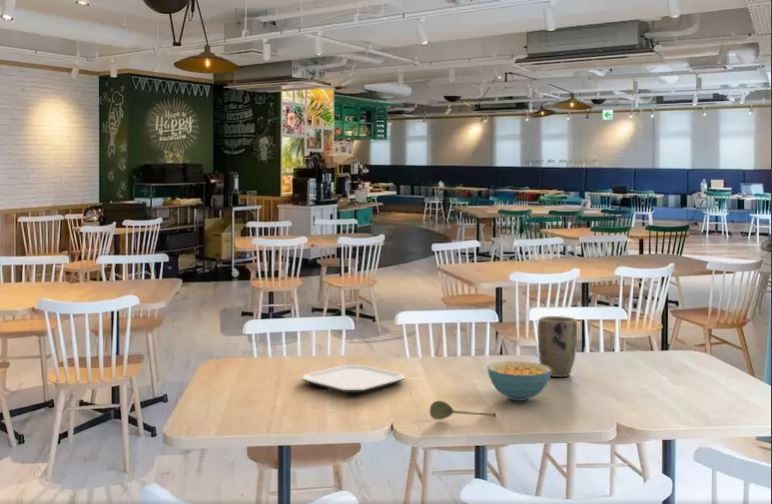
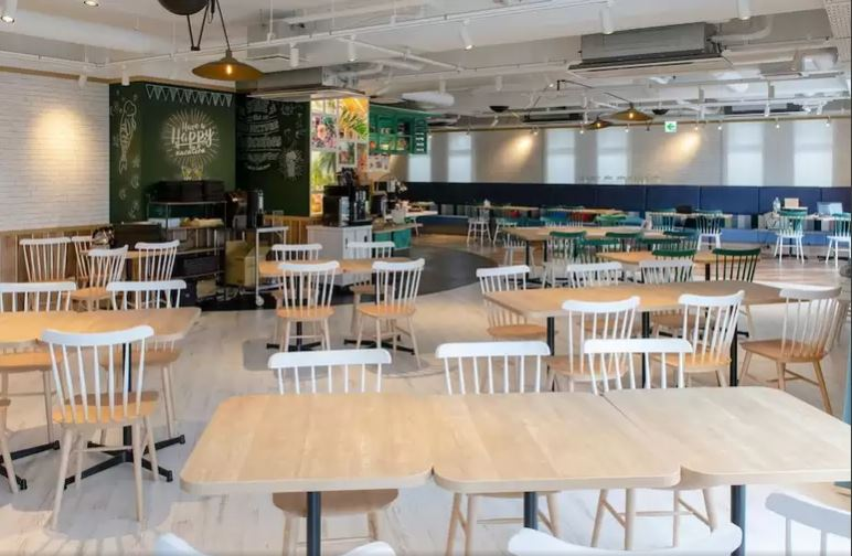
- plant pot [537,315,578,378]
- plate [301,364,406,394]
- cereal bowl [487,360,551,402]
- soupspoon [429,400,497,421]
